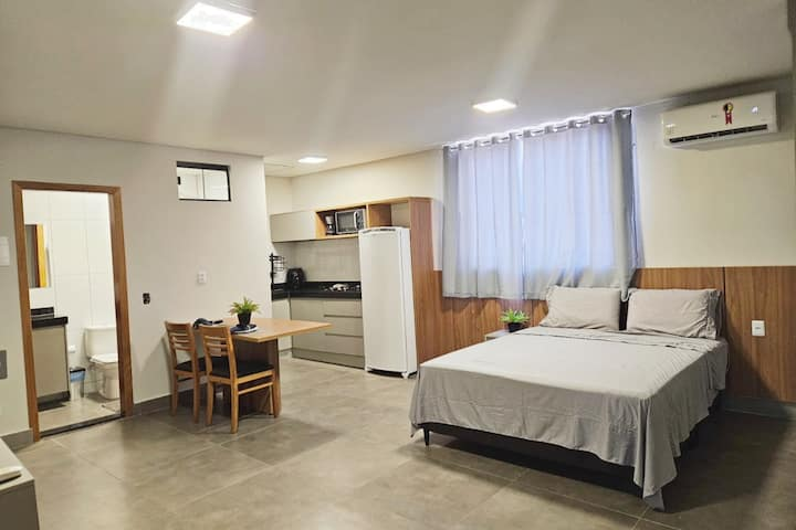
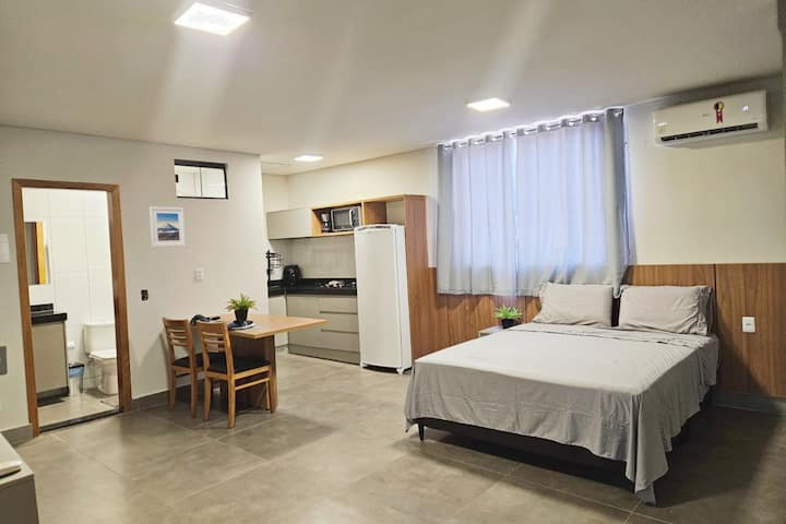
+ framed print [148,205,187,248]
